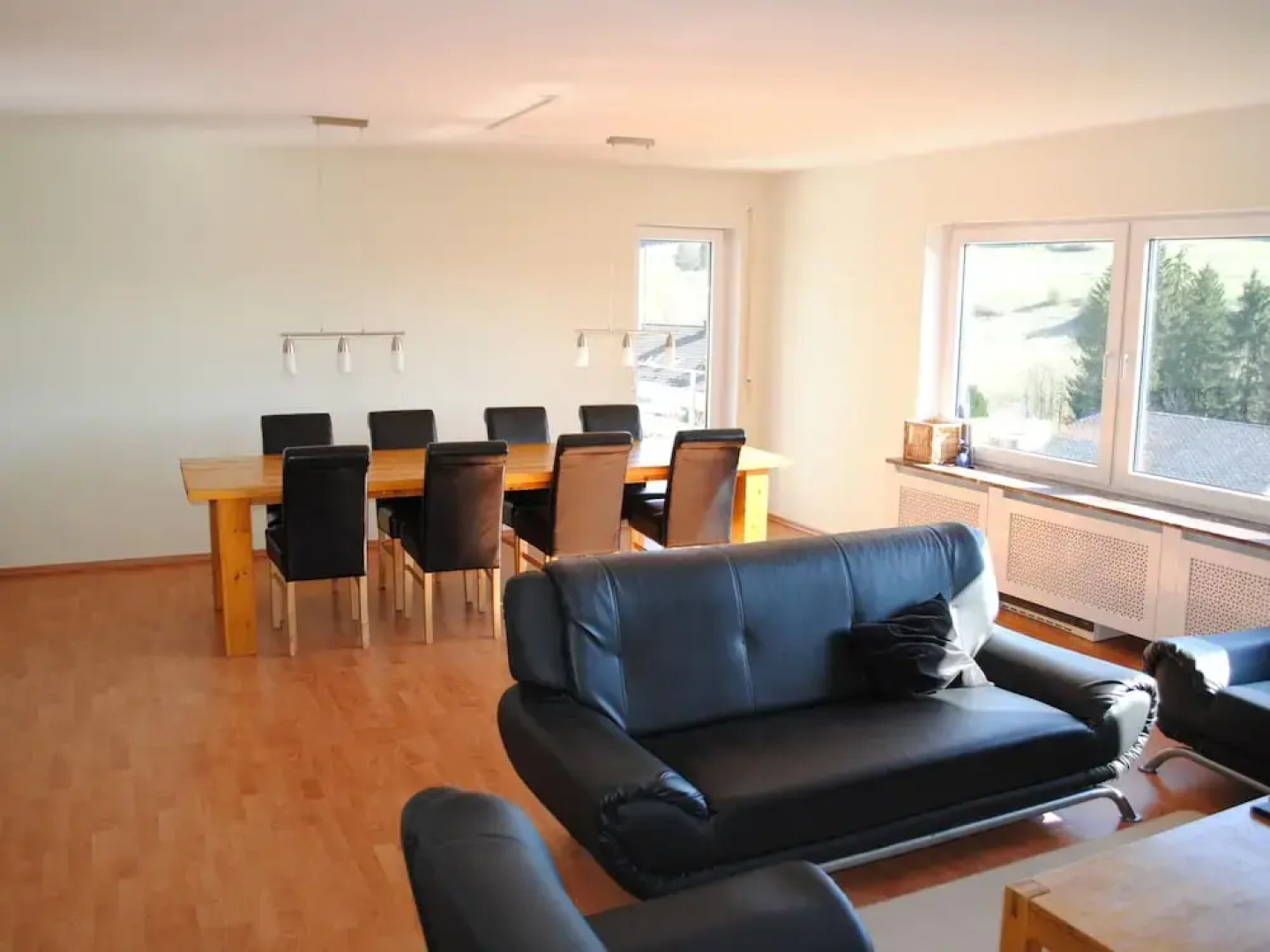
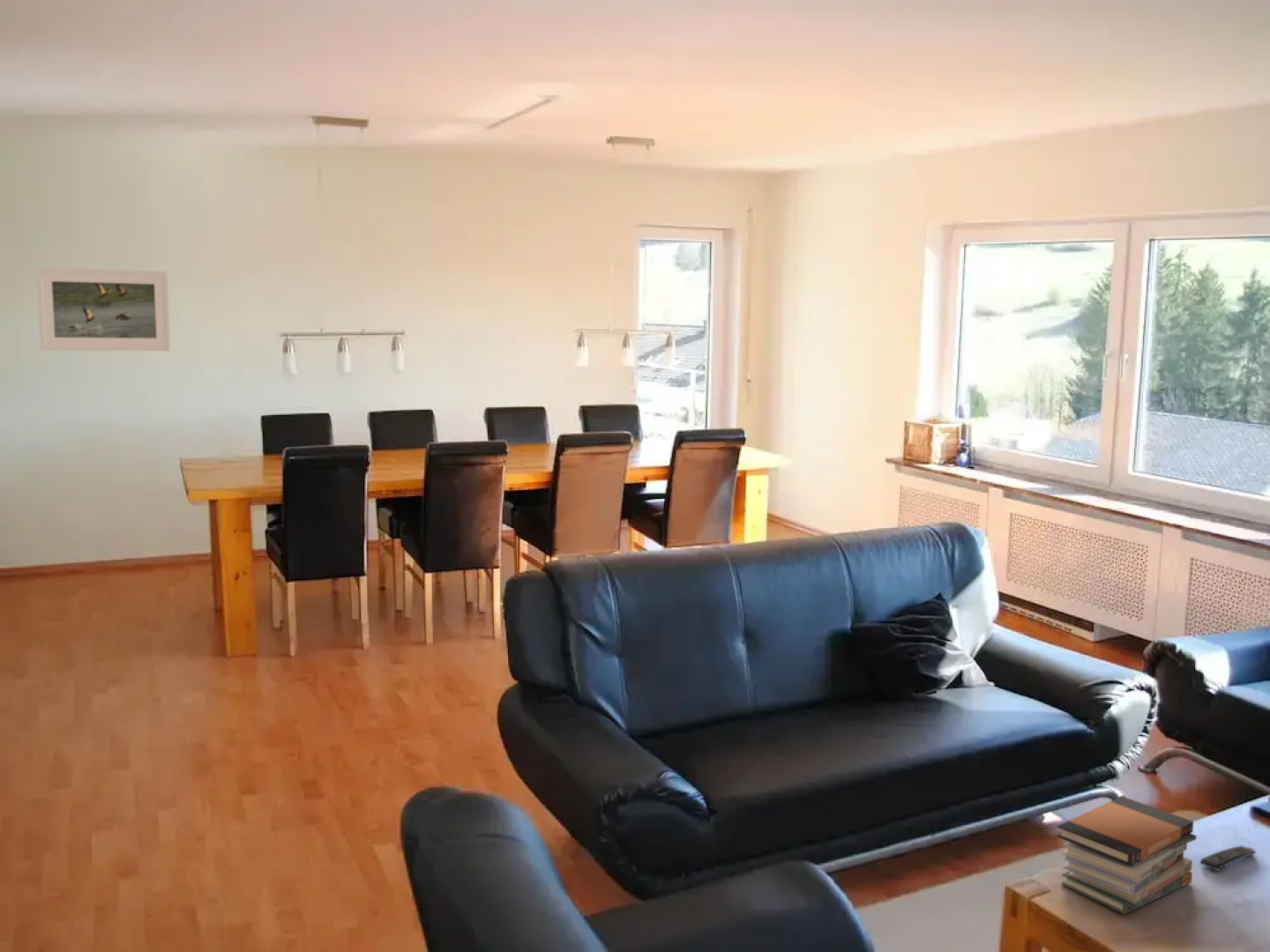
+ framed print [35,266,172,352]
+ book stack [1056,795,1198,915]
+ remote control [1199,844,1257,872]
